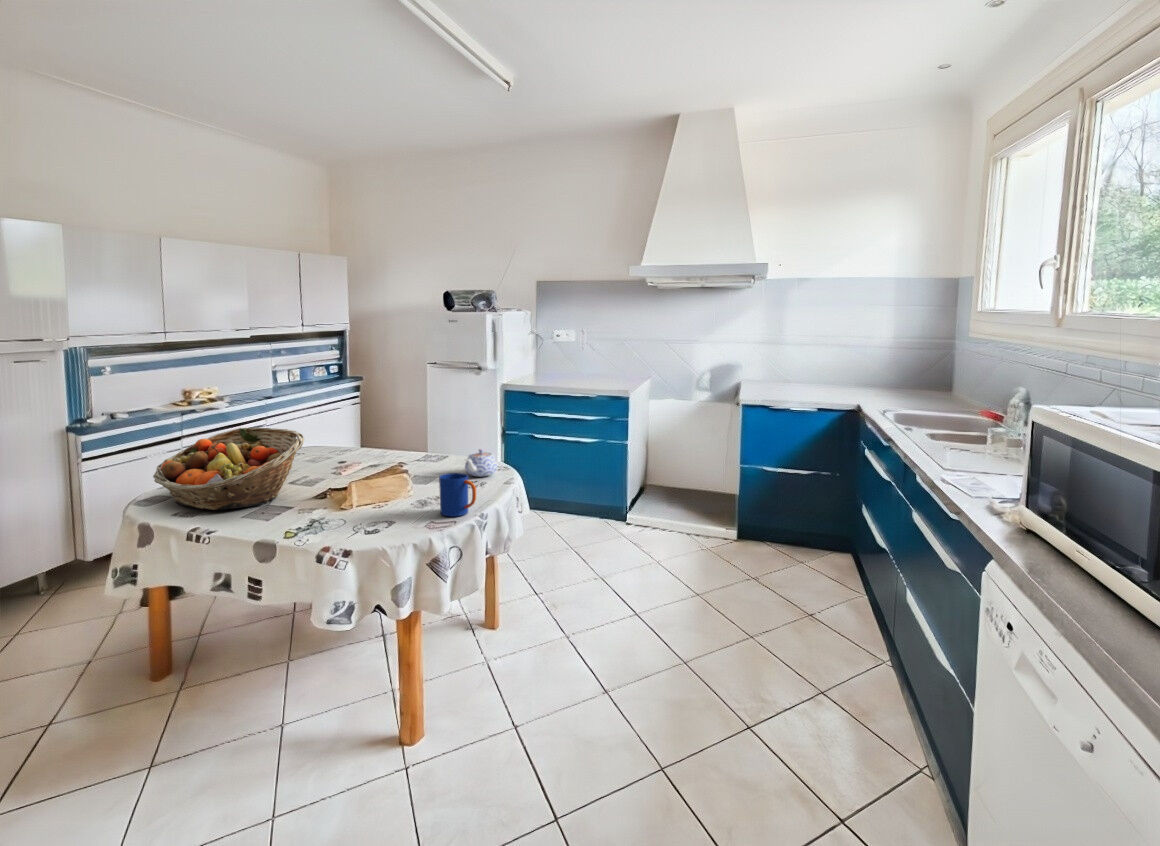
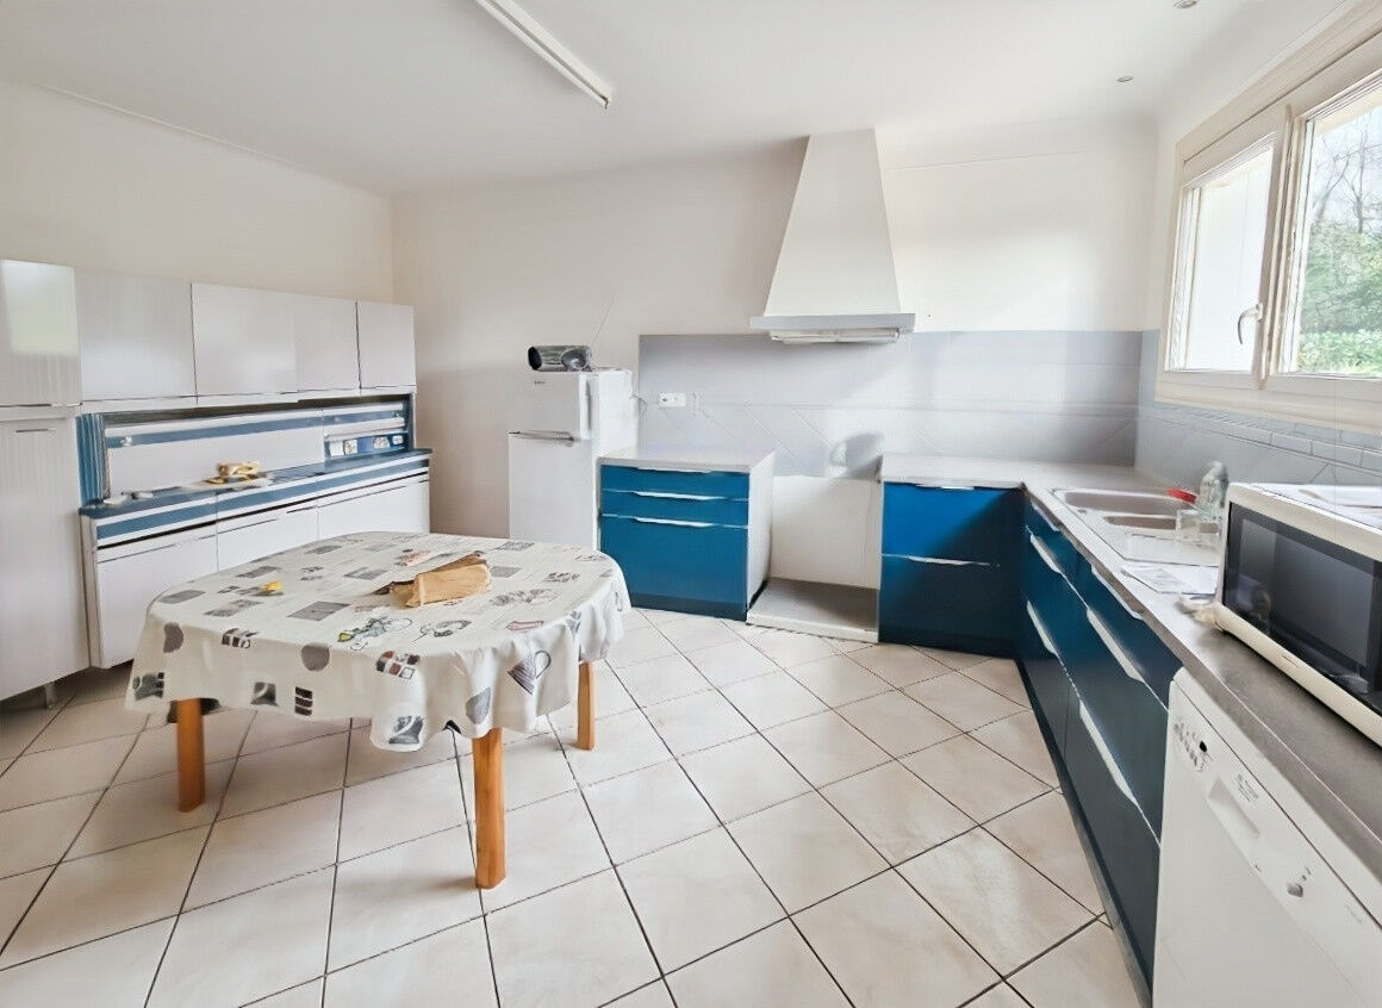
- teapot [464,448,499,477]
- fruit basket [152,427,305,511]
- mug [438,472,477,518]
